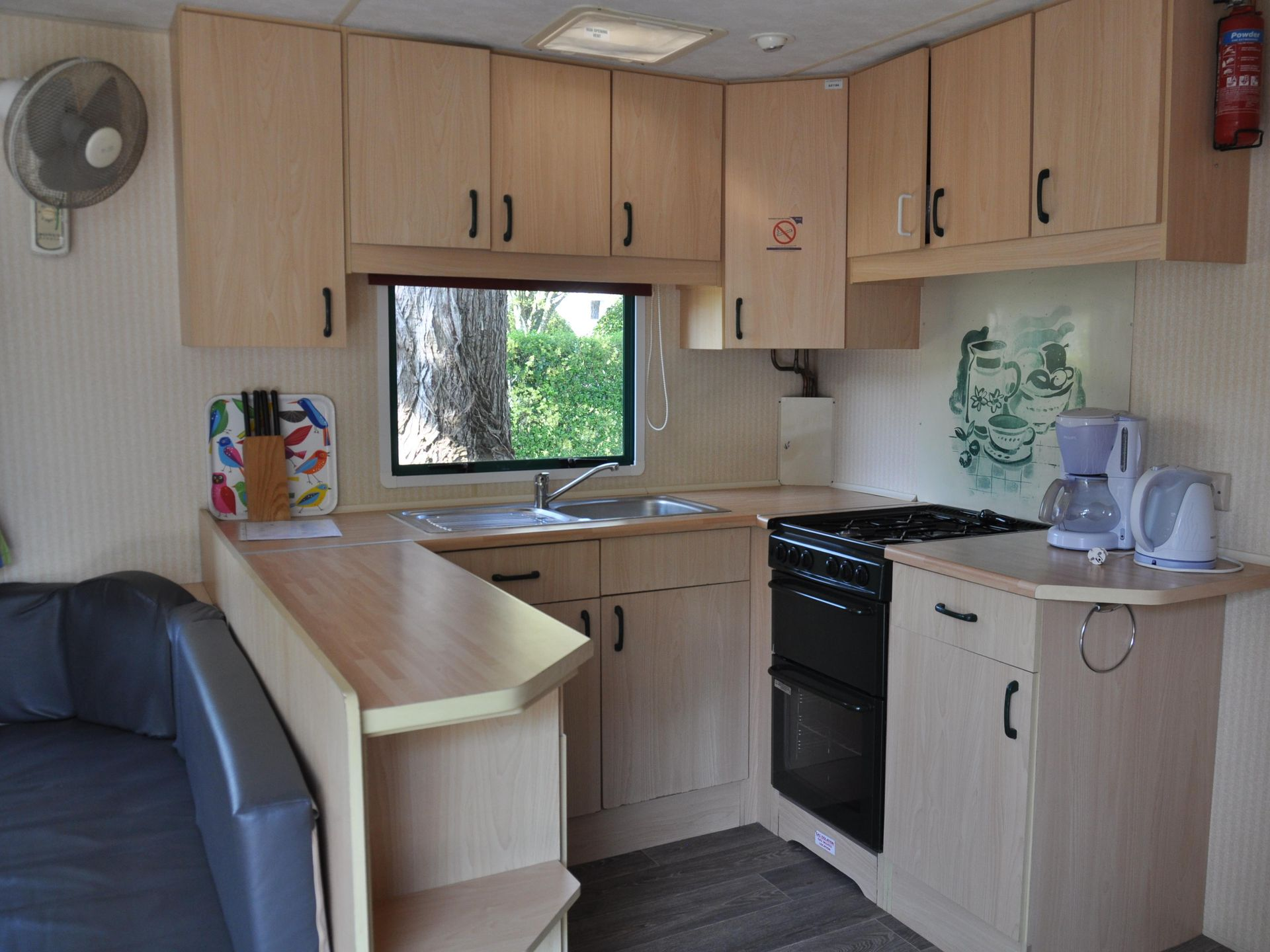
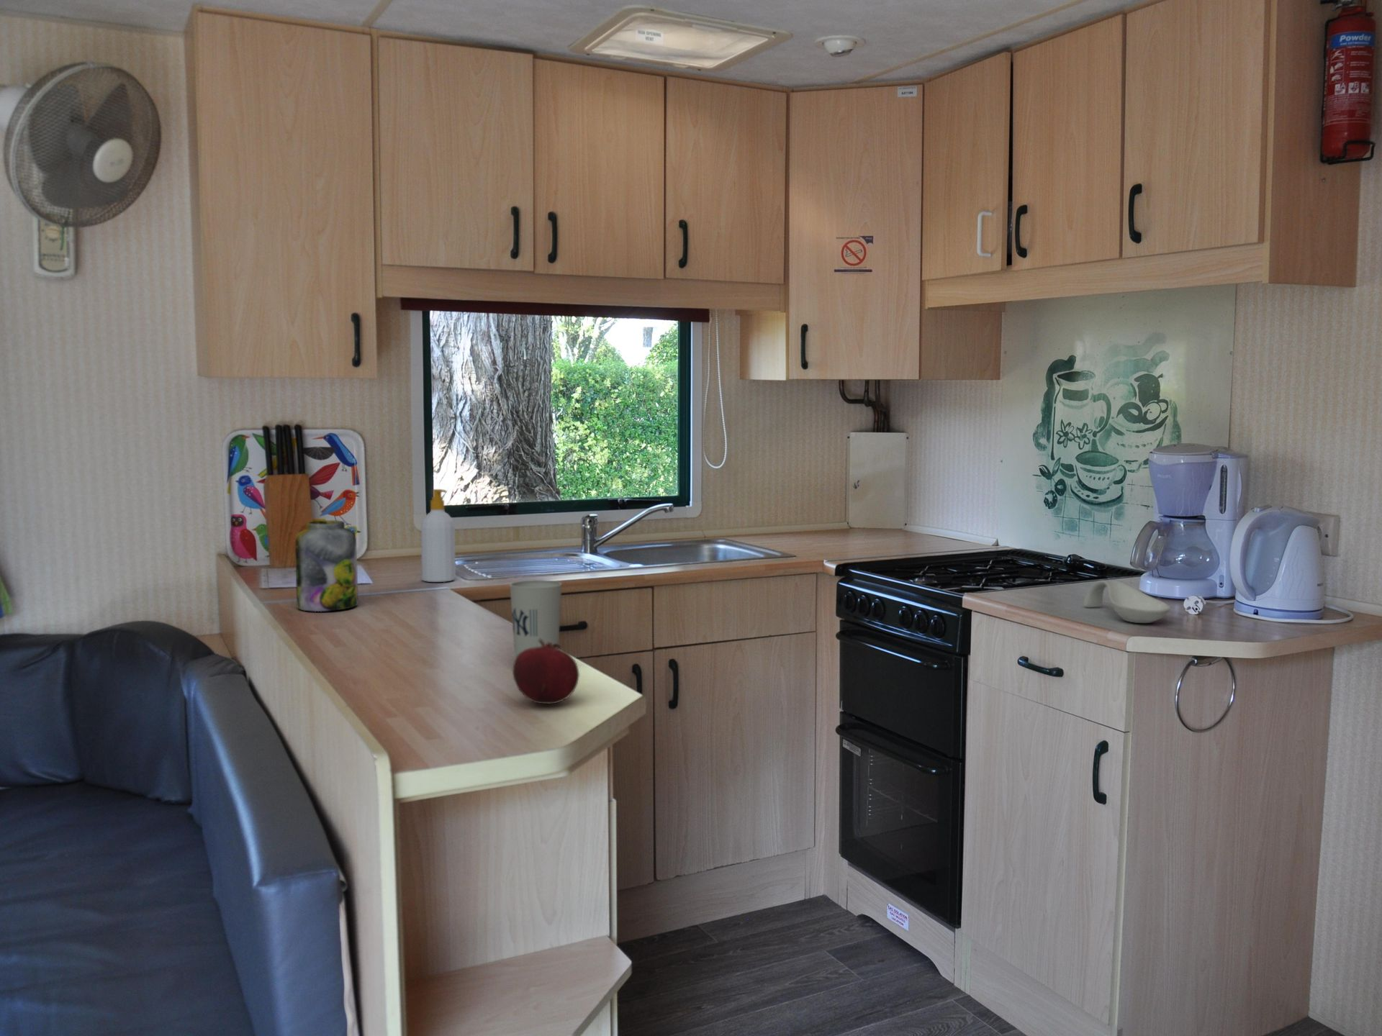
+ cup [509,579,563,659]
+ soap bottle [420,489,456,582]
+ fruit [511,639,580,704]
+ jar [295,519,358,613]
+ spoon rest [1083,579,1171,624]
